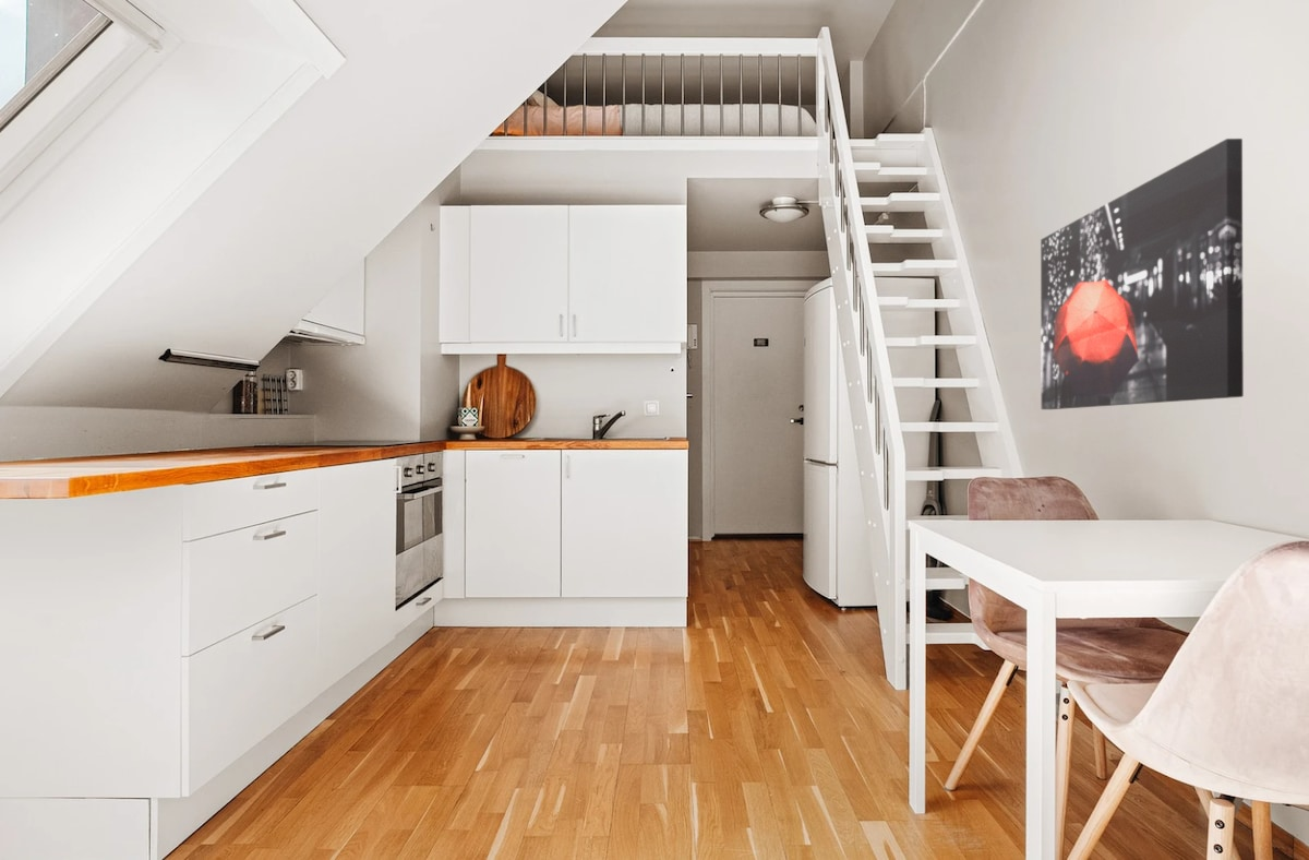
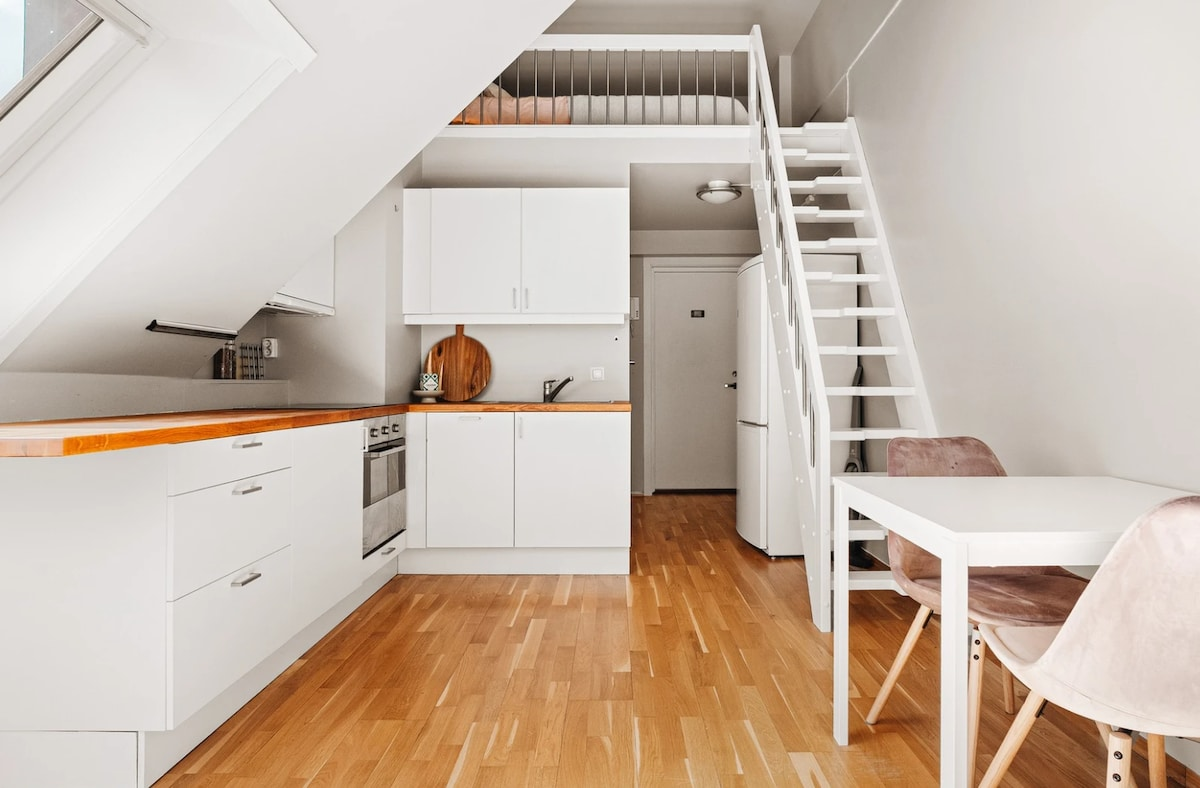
- wall art [1040,138,1245,410]
